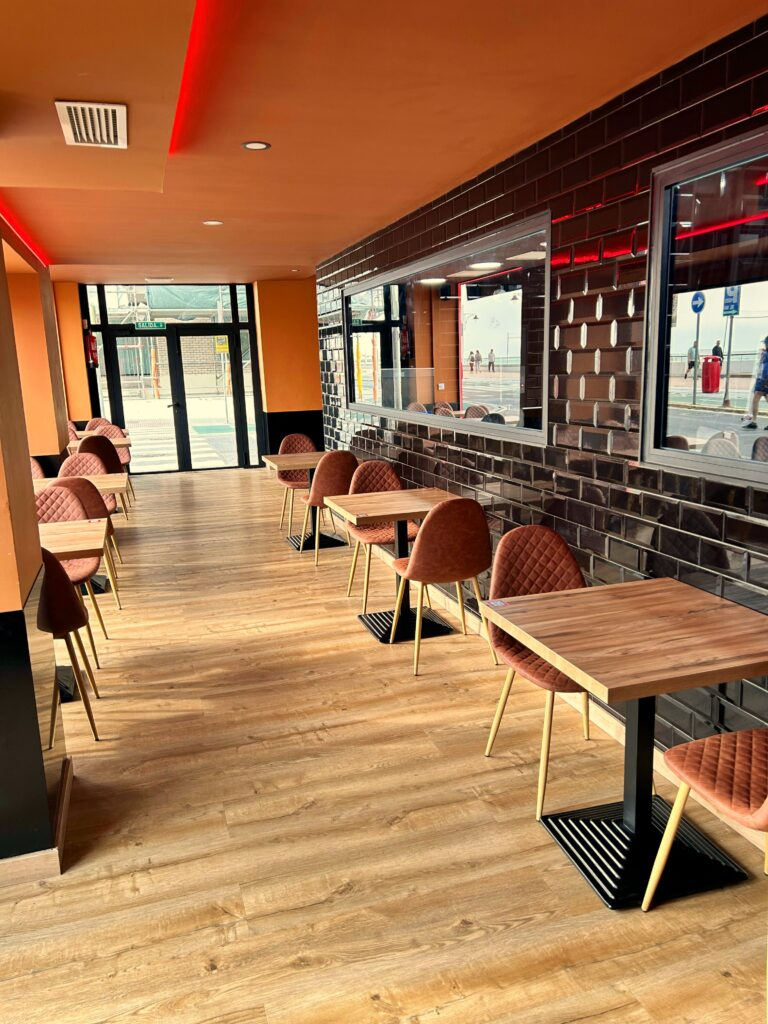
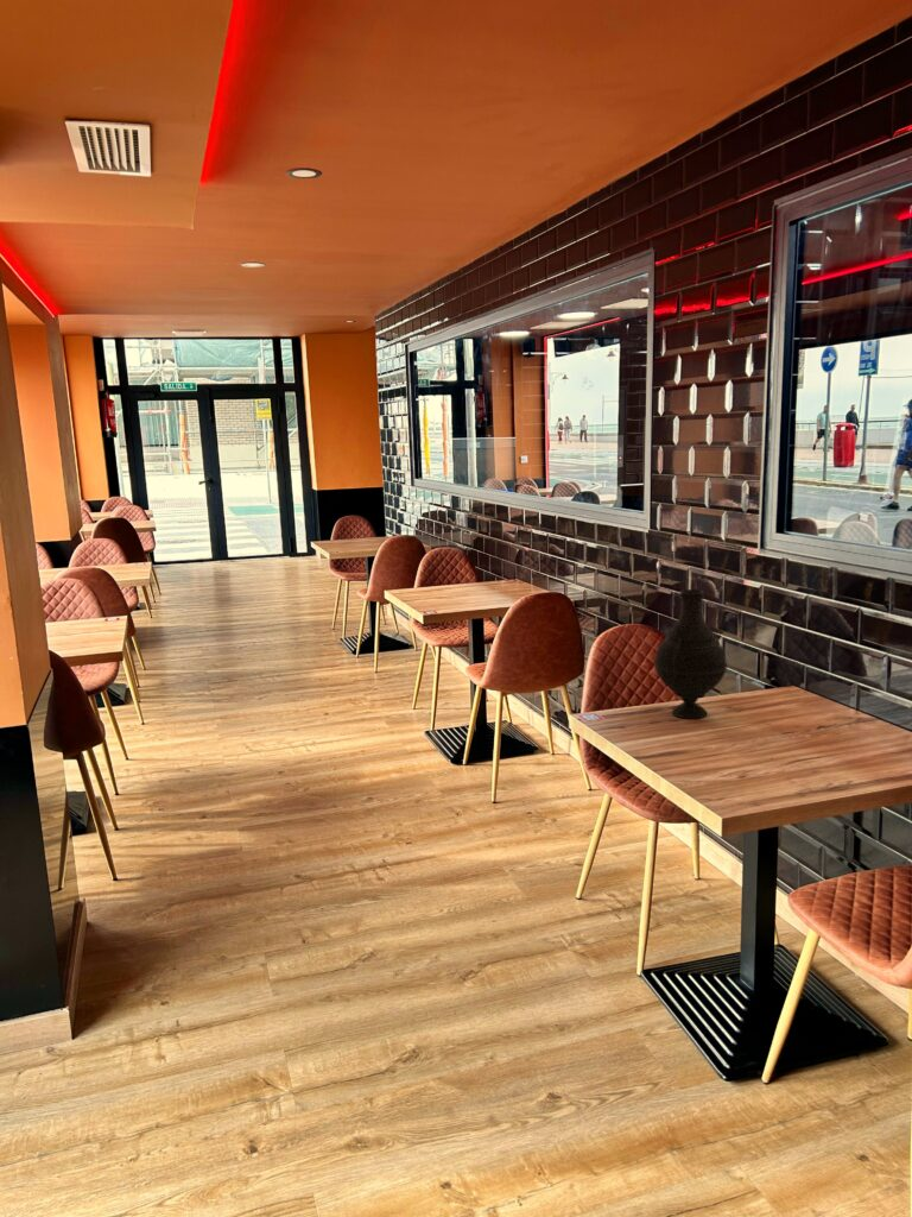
+ vase [653,588,729,720]
